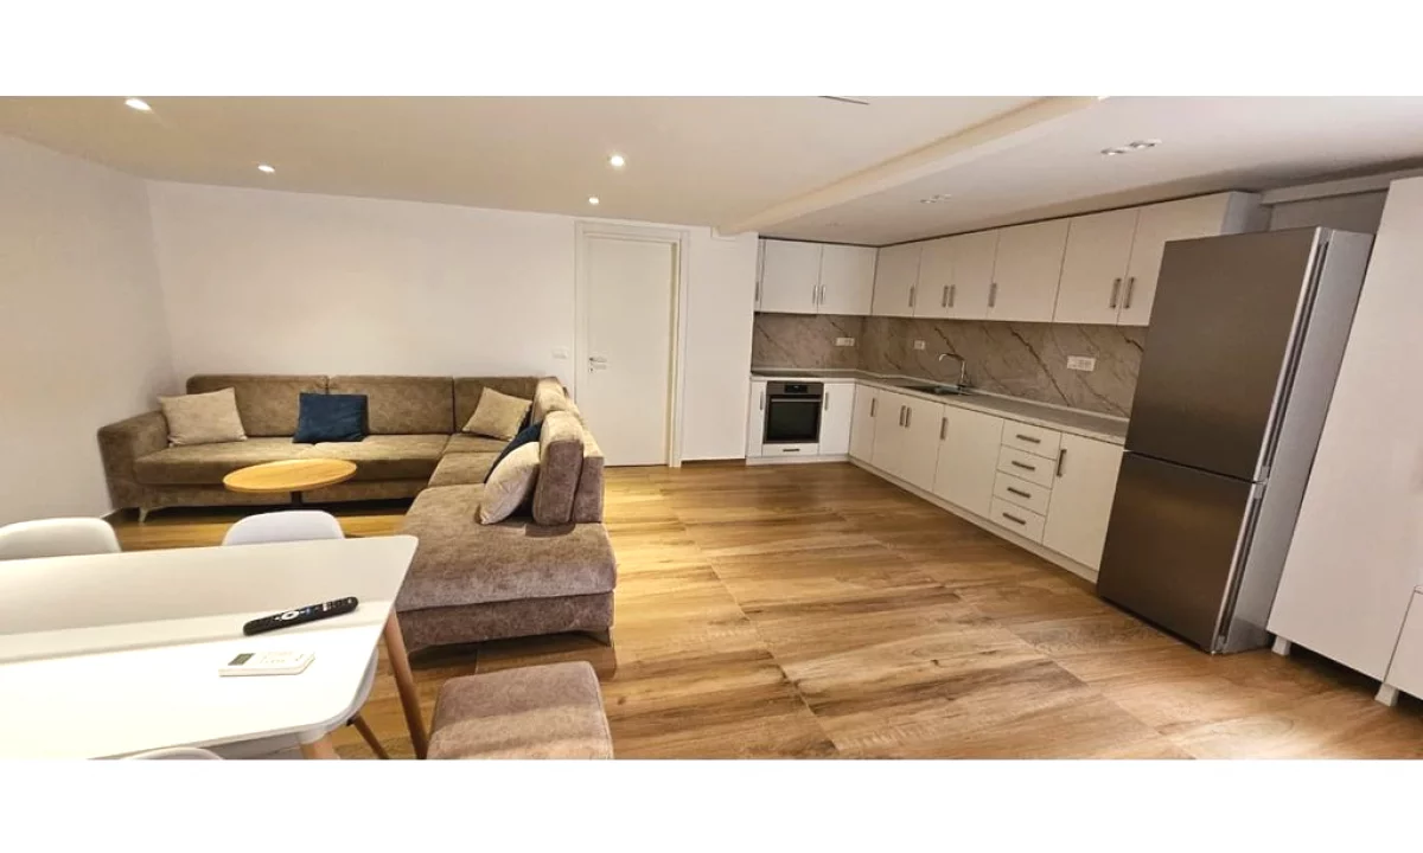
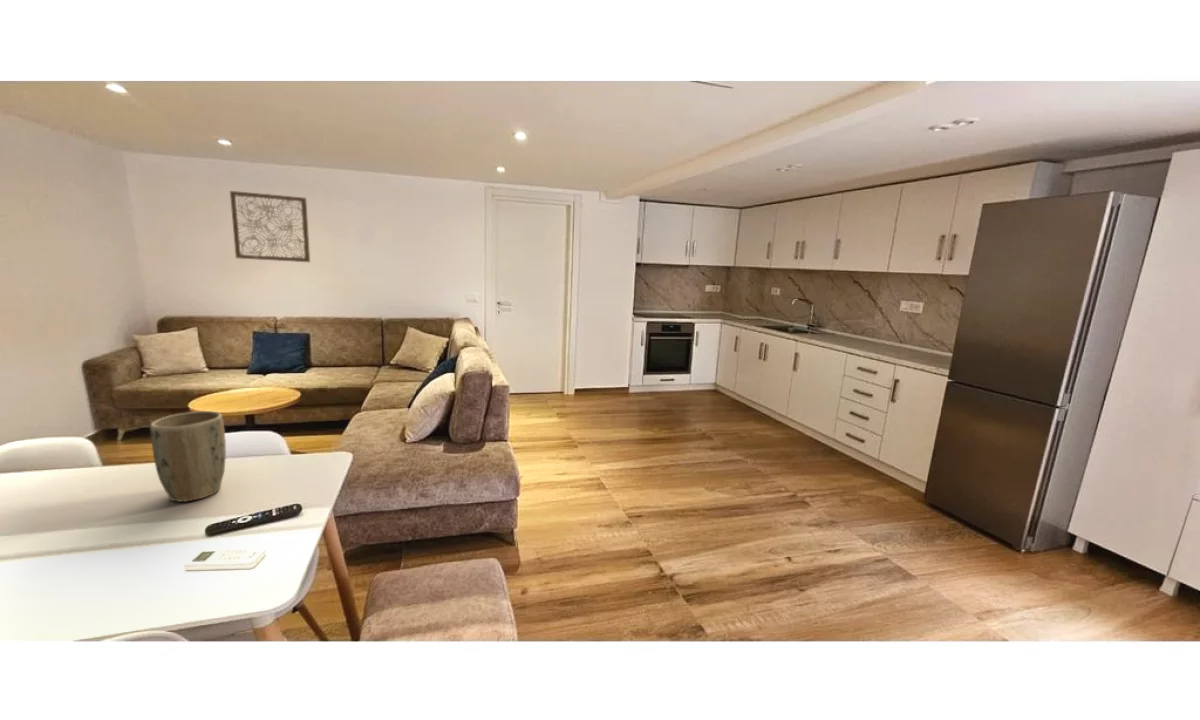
+ wall art [229,190,311,263]
+ plant pot [149,410,227,503]
